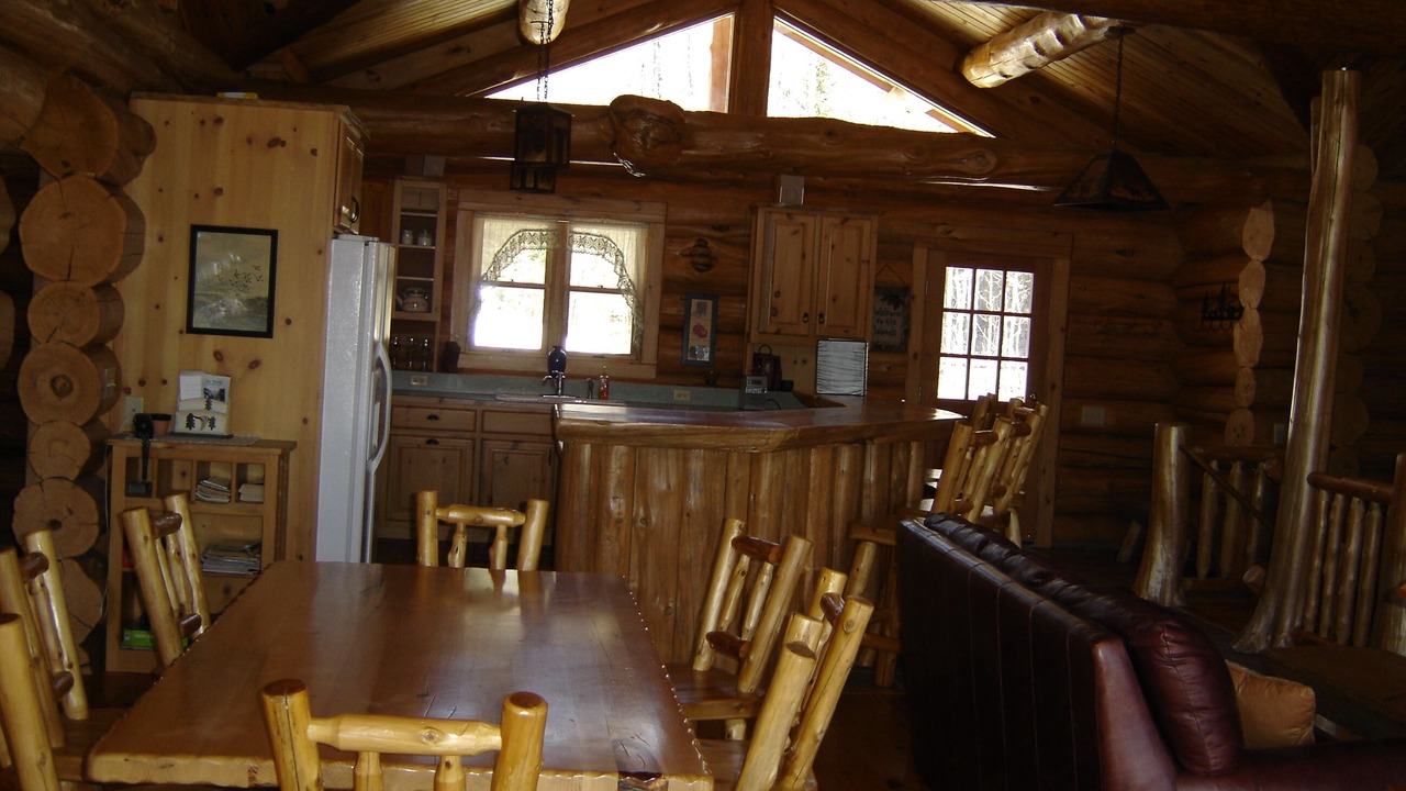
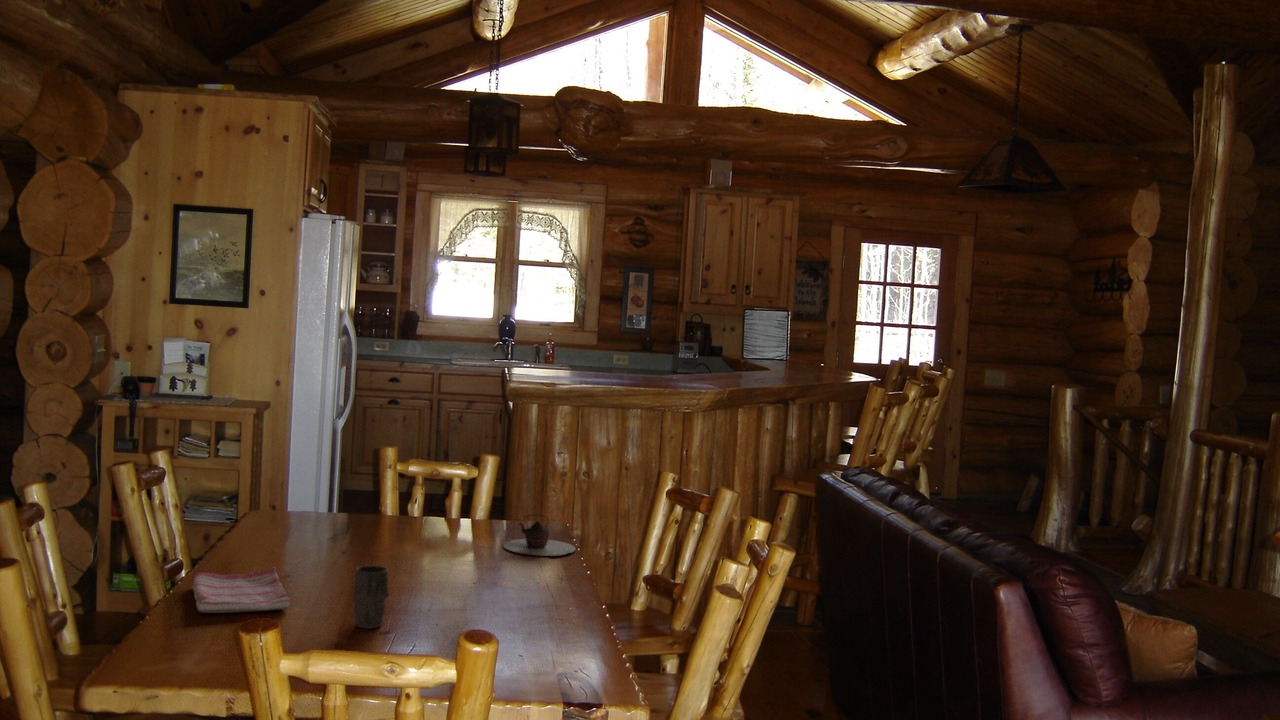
+ mug [353,565,390,630]
+ dish towel [192,566,291,614]
+ teapot [502,513,577,557]
